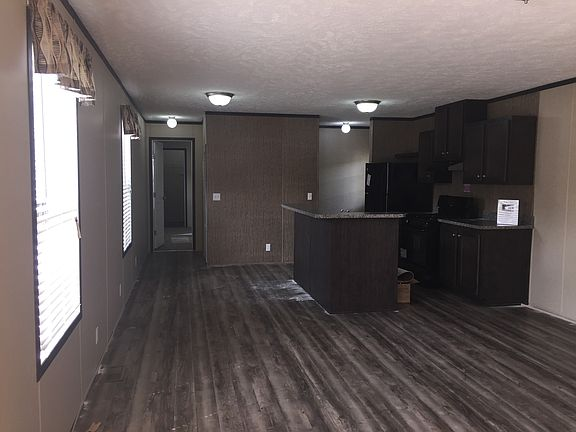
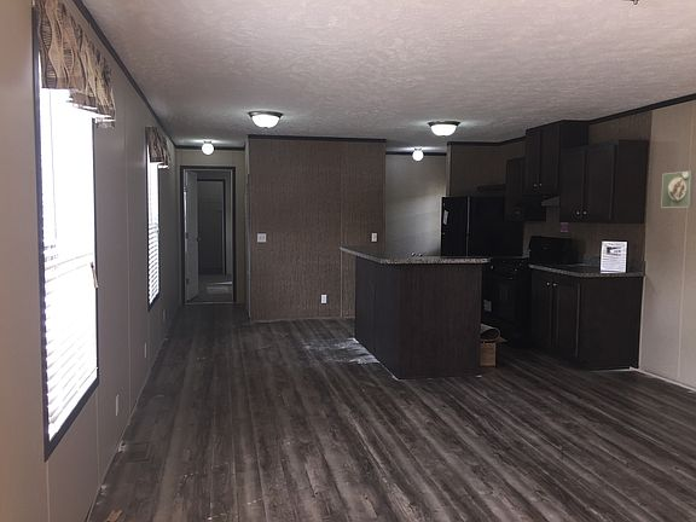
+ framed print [660,170,695,209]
